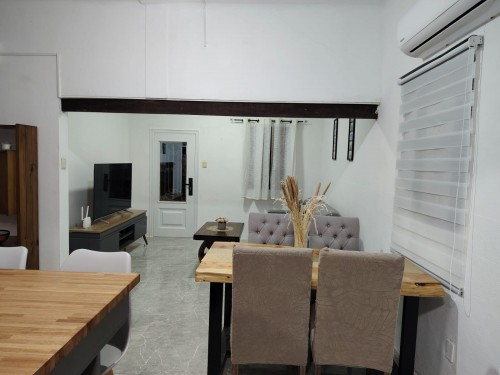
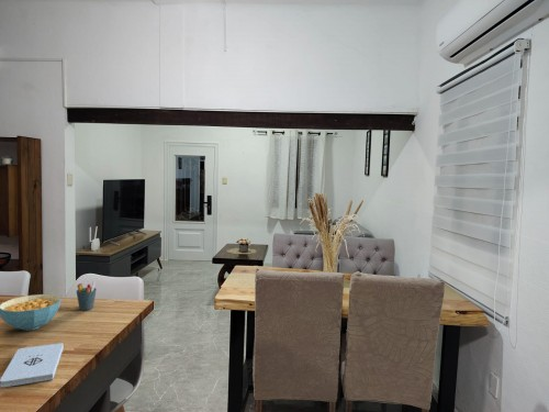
+ cereal bowl [0,293,61,332]
+ pen holder [76,280,98,311]
+ notepad [0,342,65,388]
